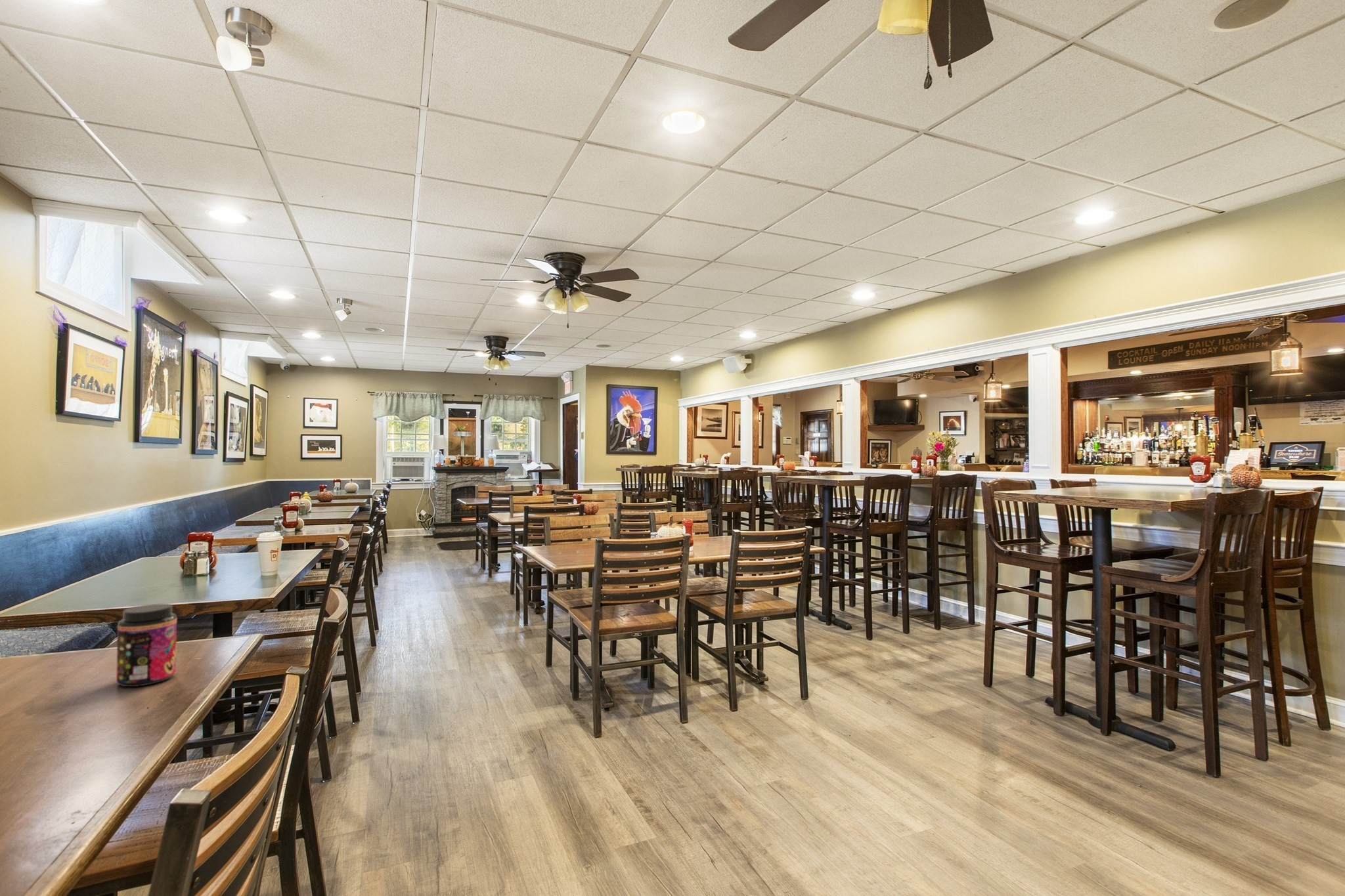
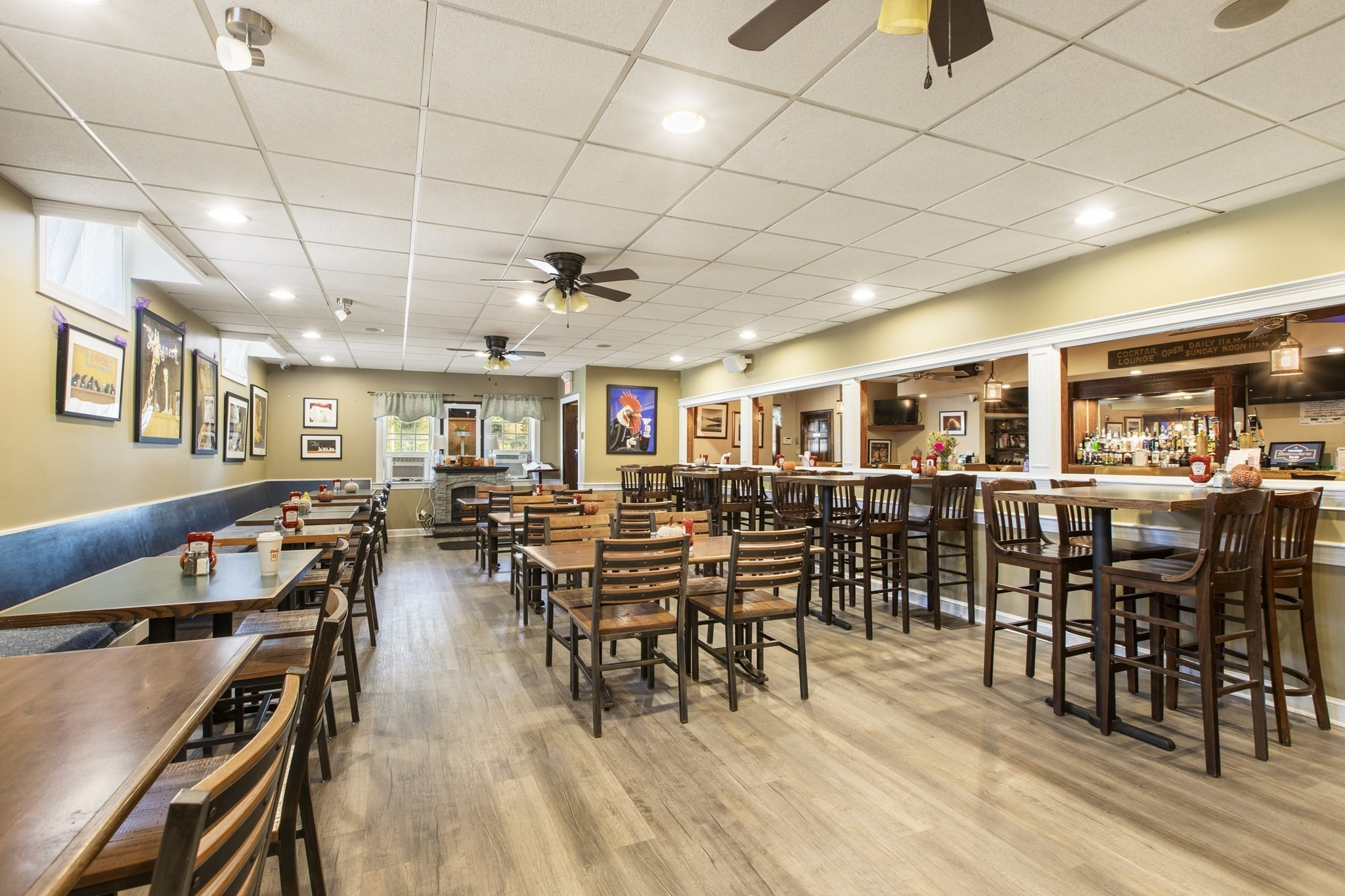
- jar [116,603,177,687]
